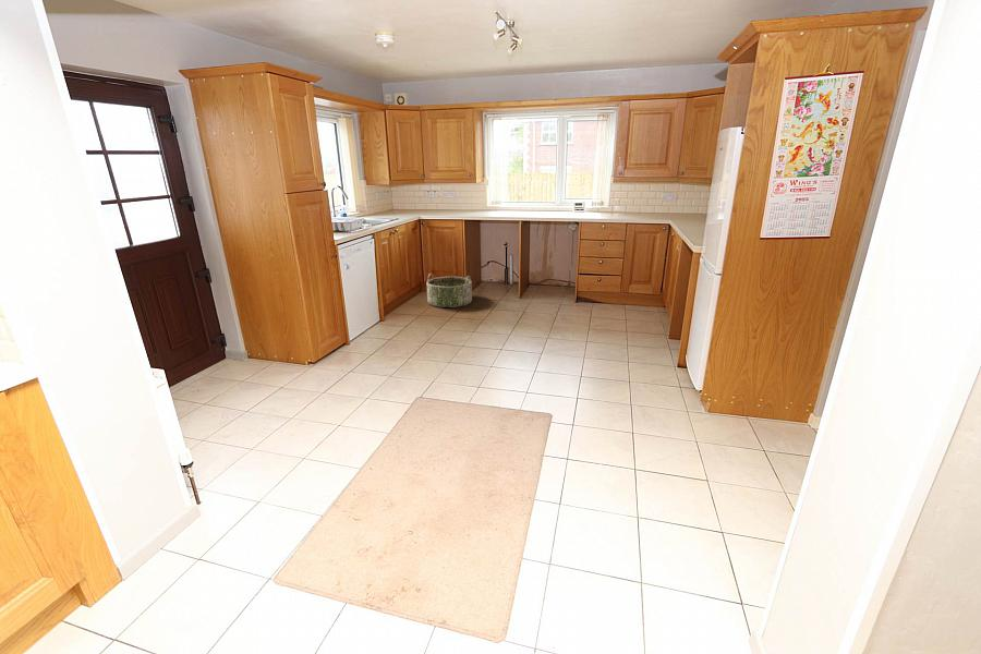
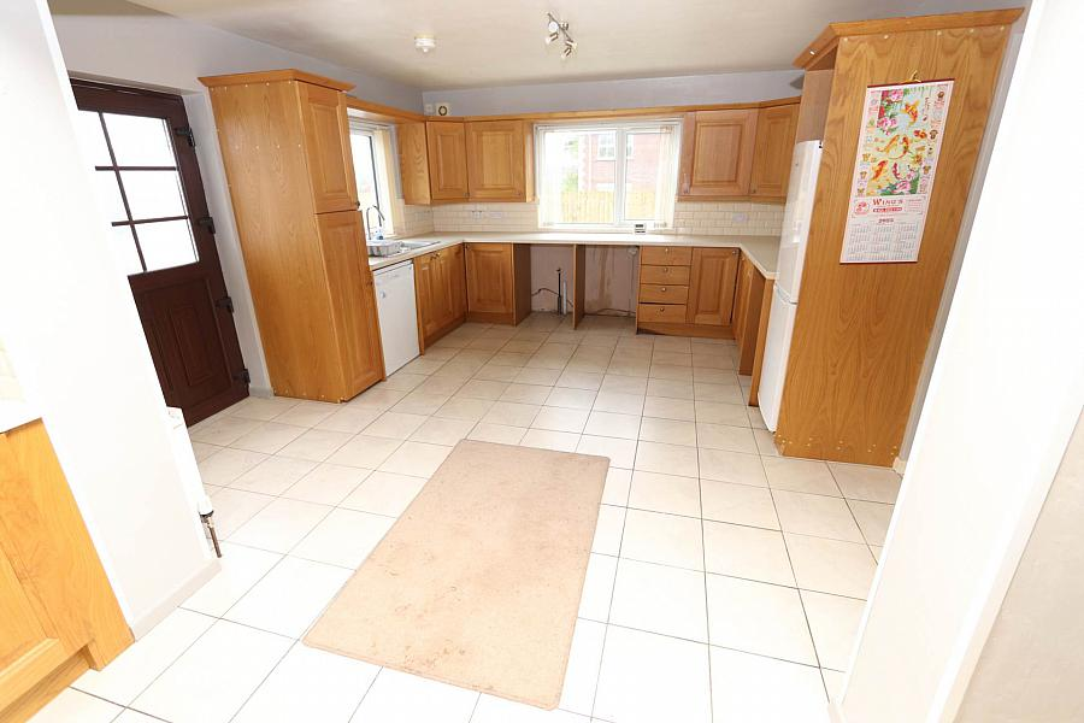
- basket [426,272,473,308]
